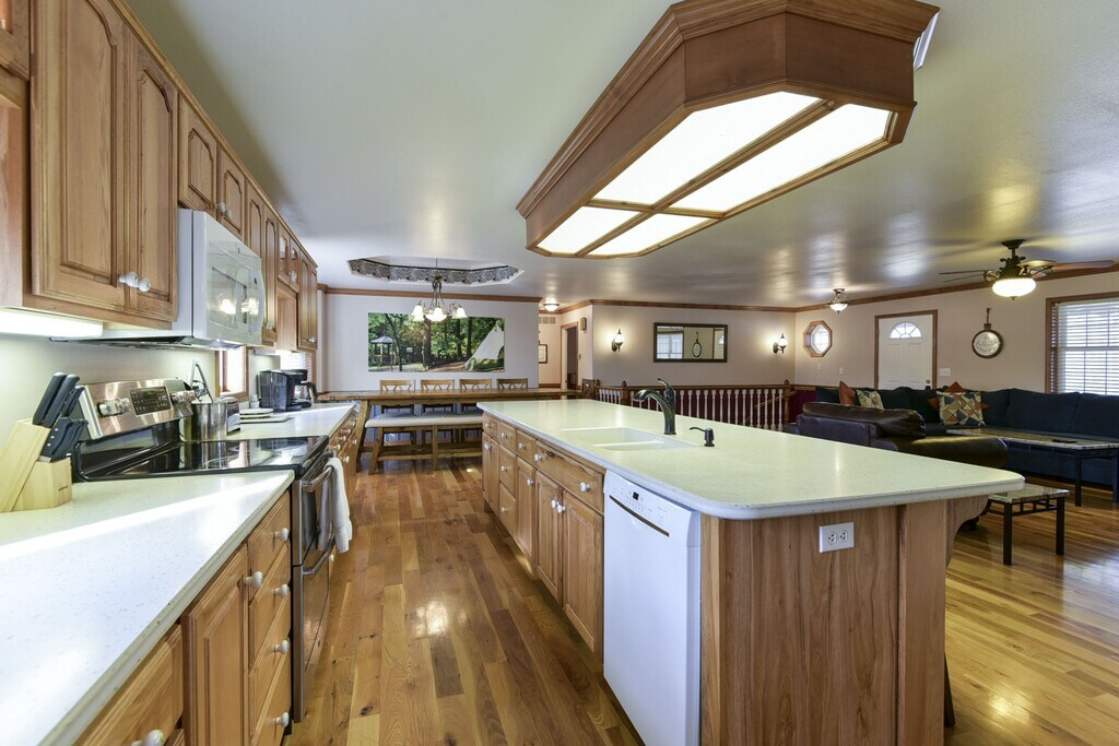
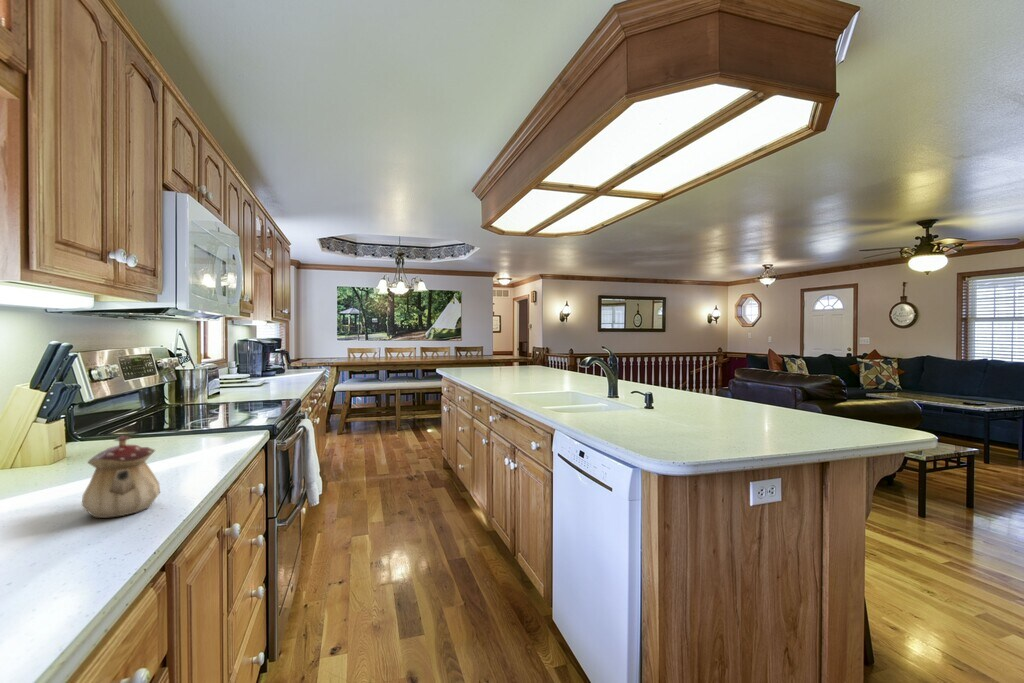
+ teapot [80,434,161,519]
